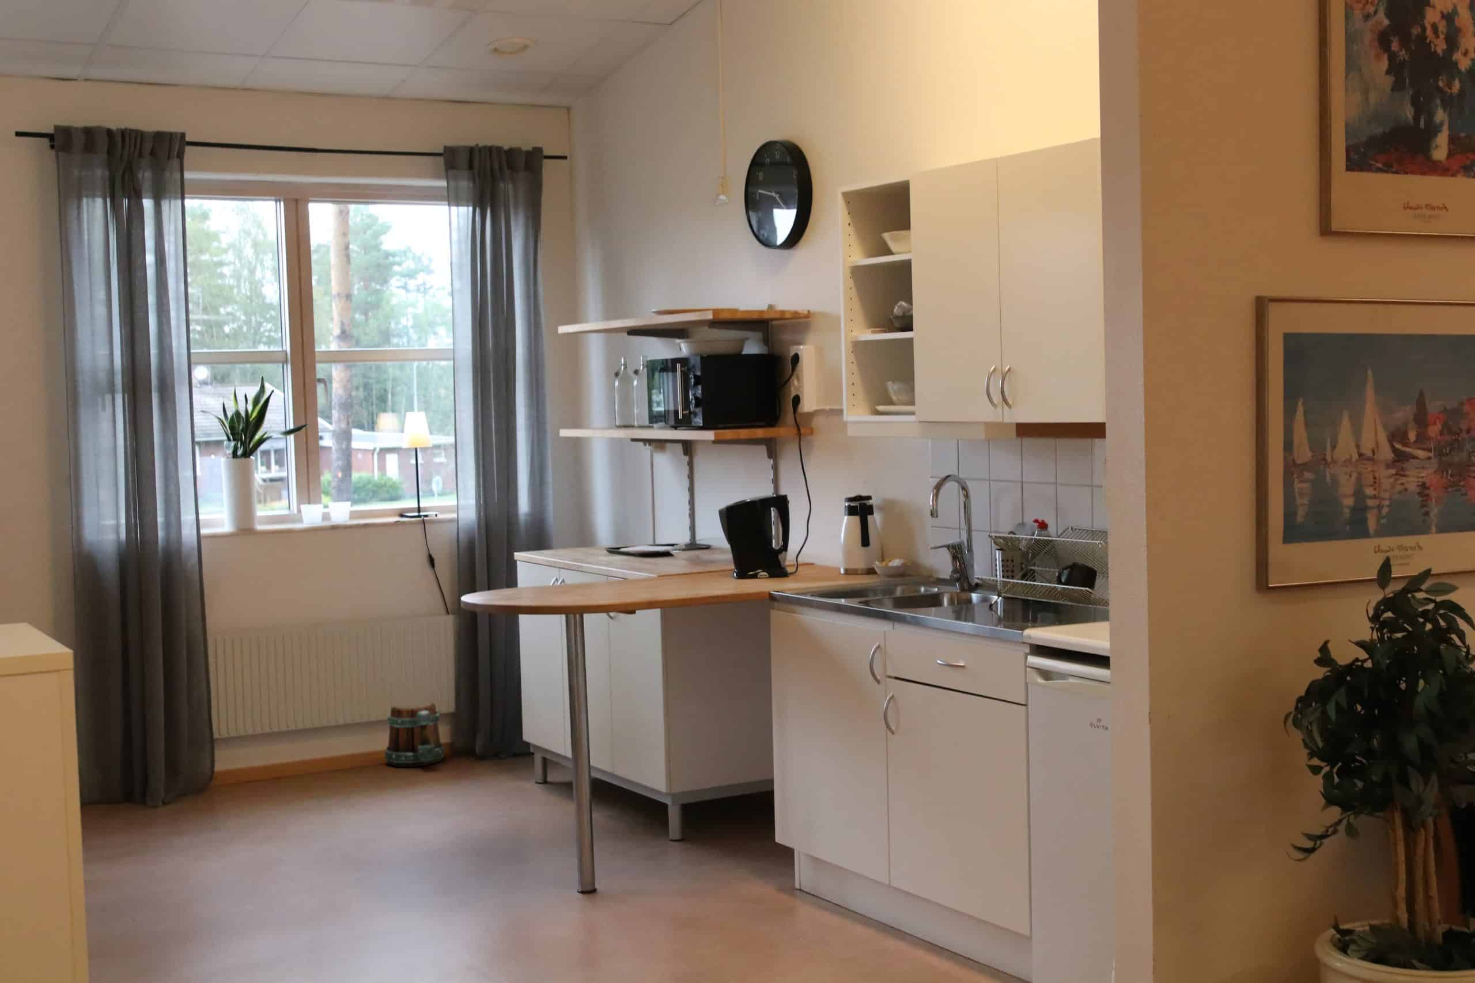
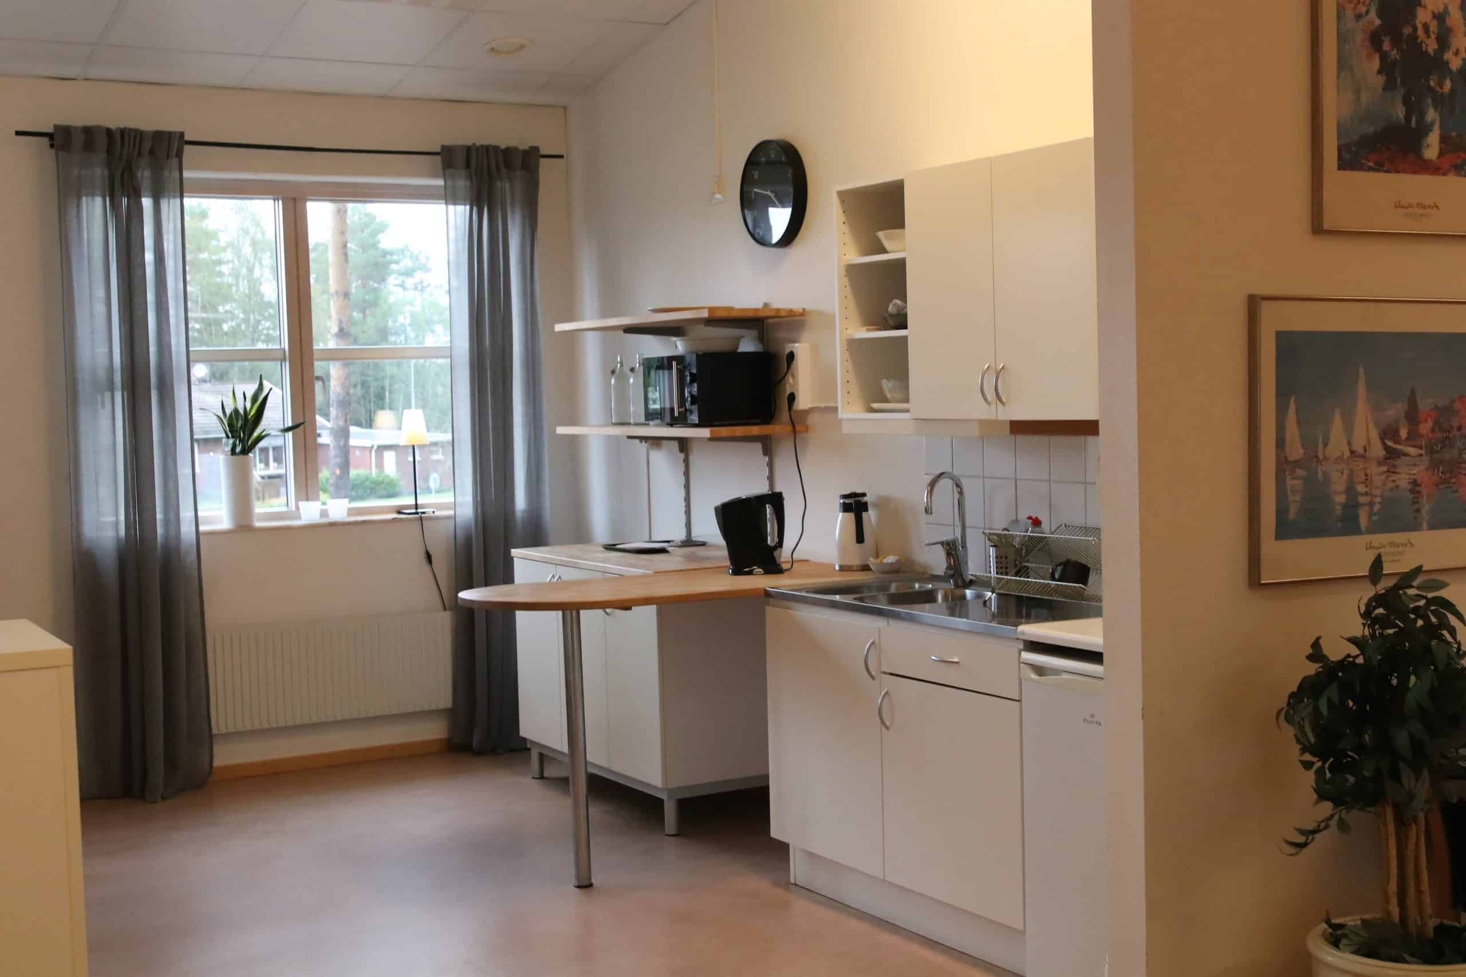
- bucket [384,702,444,767]
